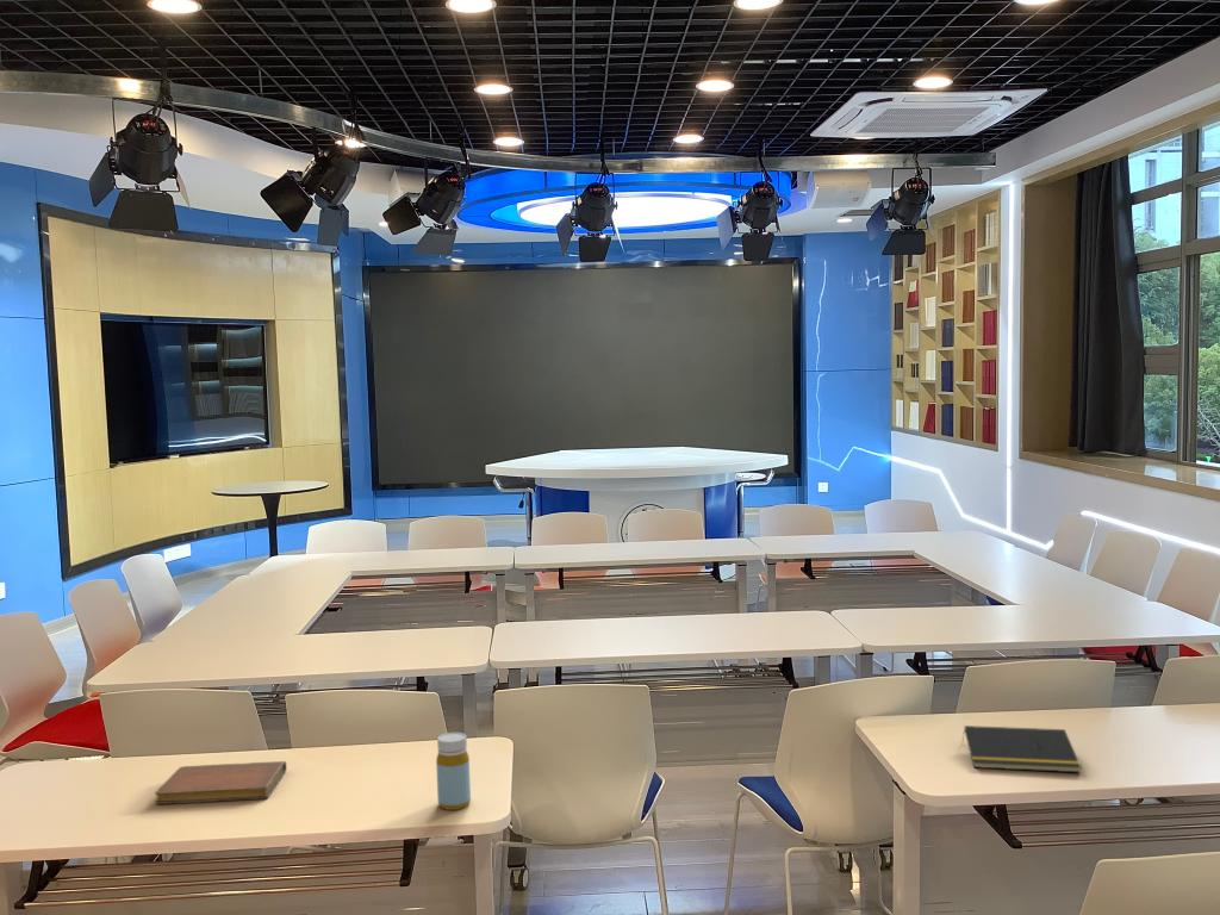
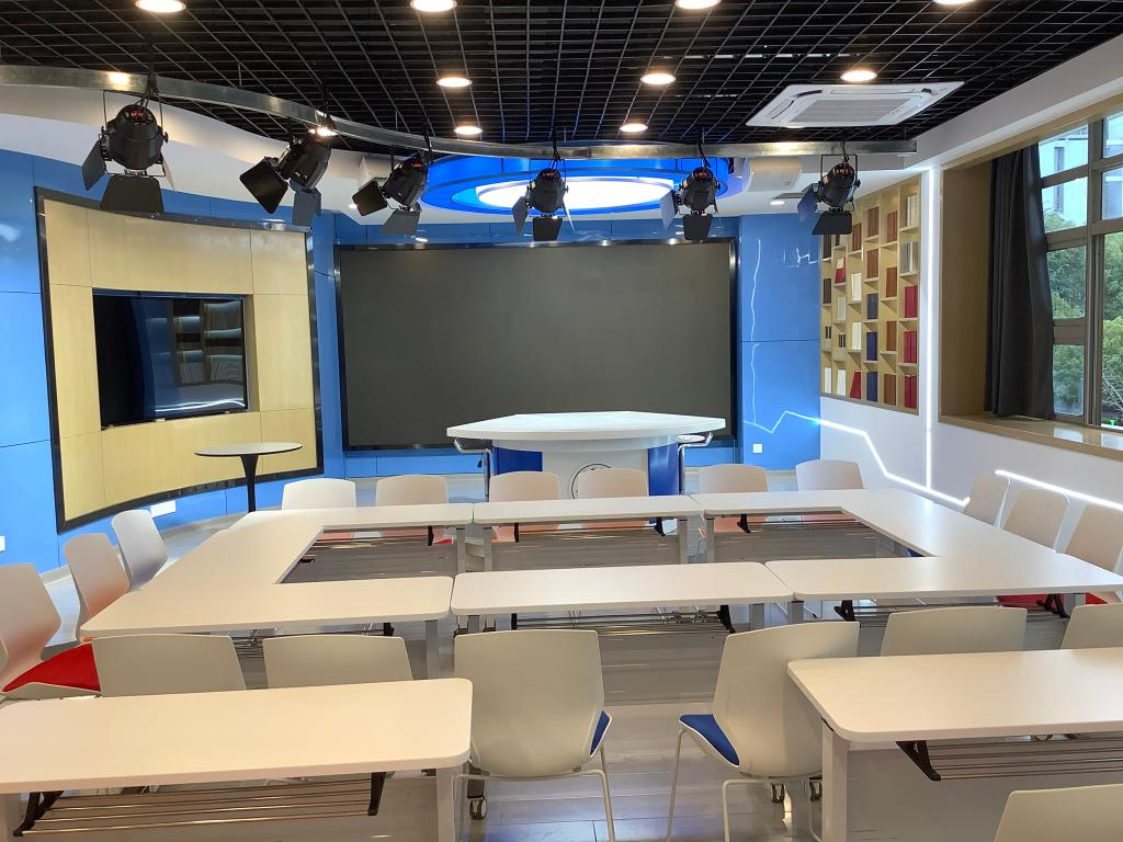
- notepad [960,724,1082,773]
- notebook [154,760,287,805]
- bottle [435,732,472,811]
